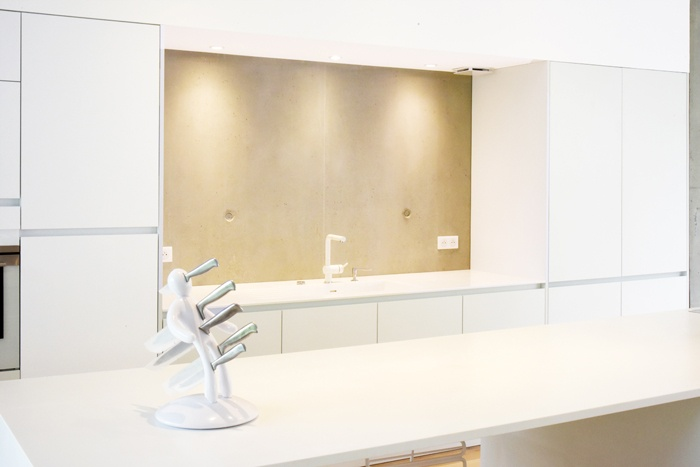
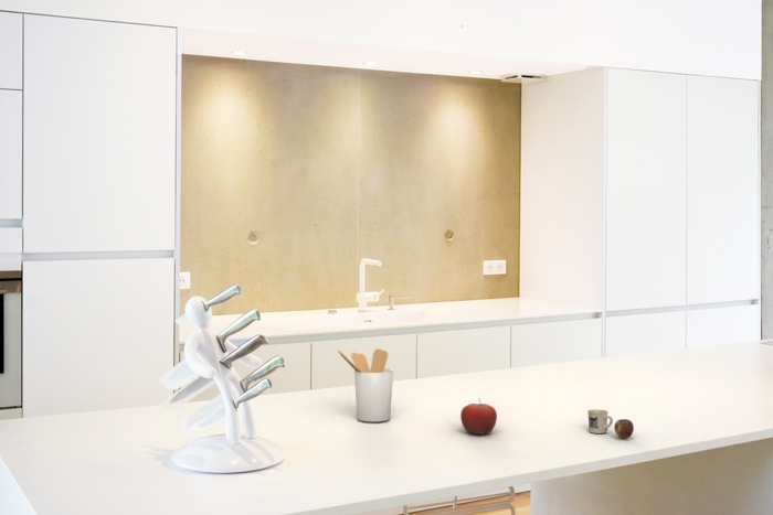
+ utensil holder [337,347,394,423]
+ mug [586,408,635,439]
+ fruit [459,397,498,436]
